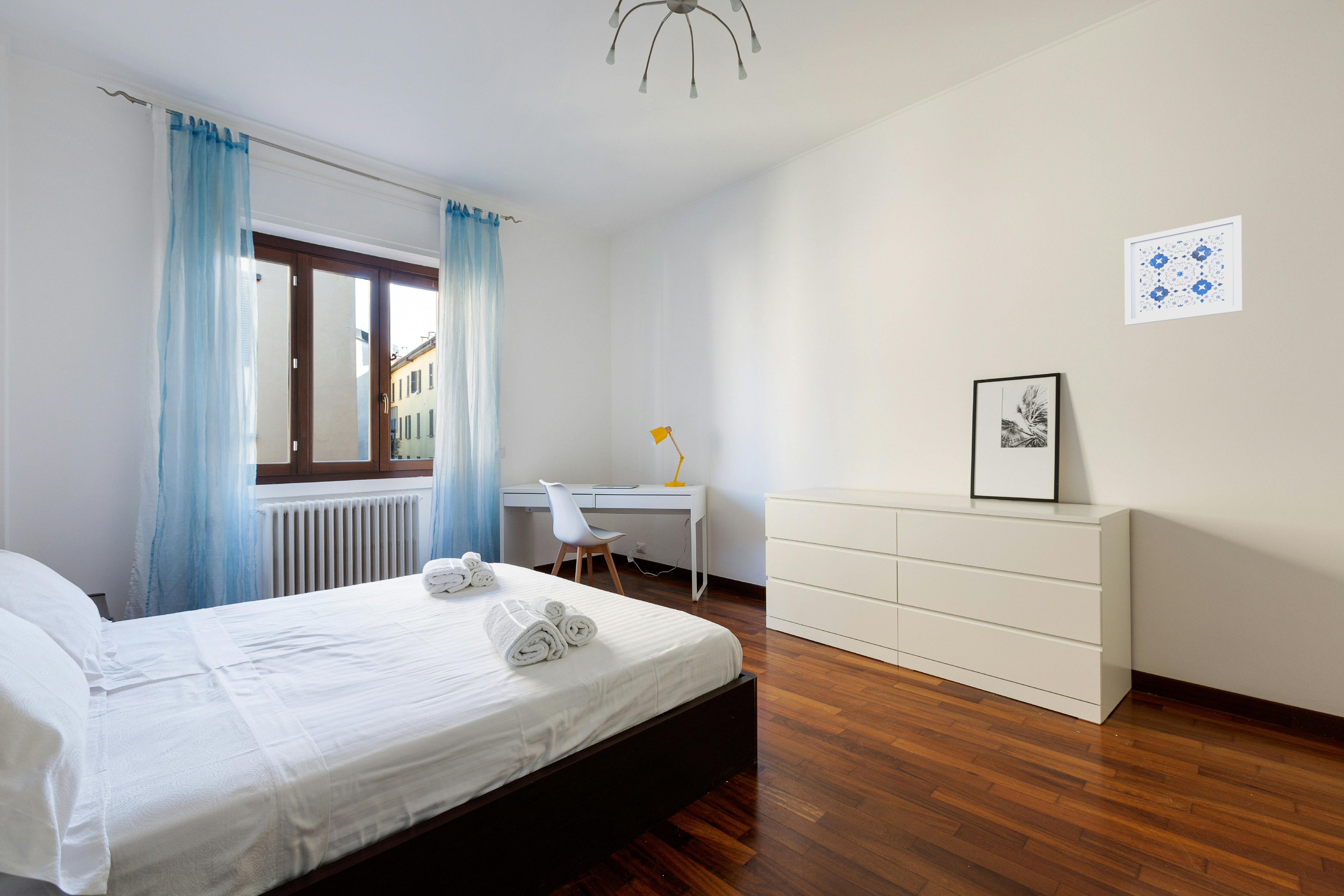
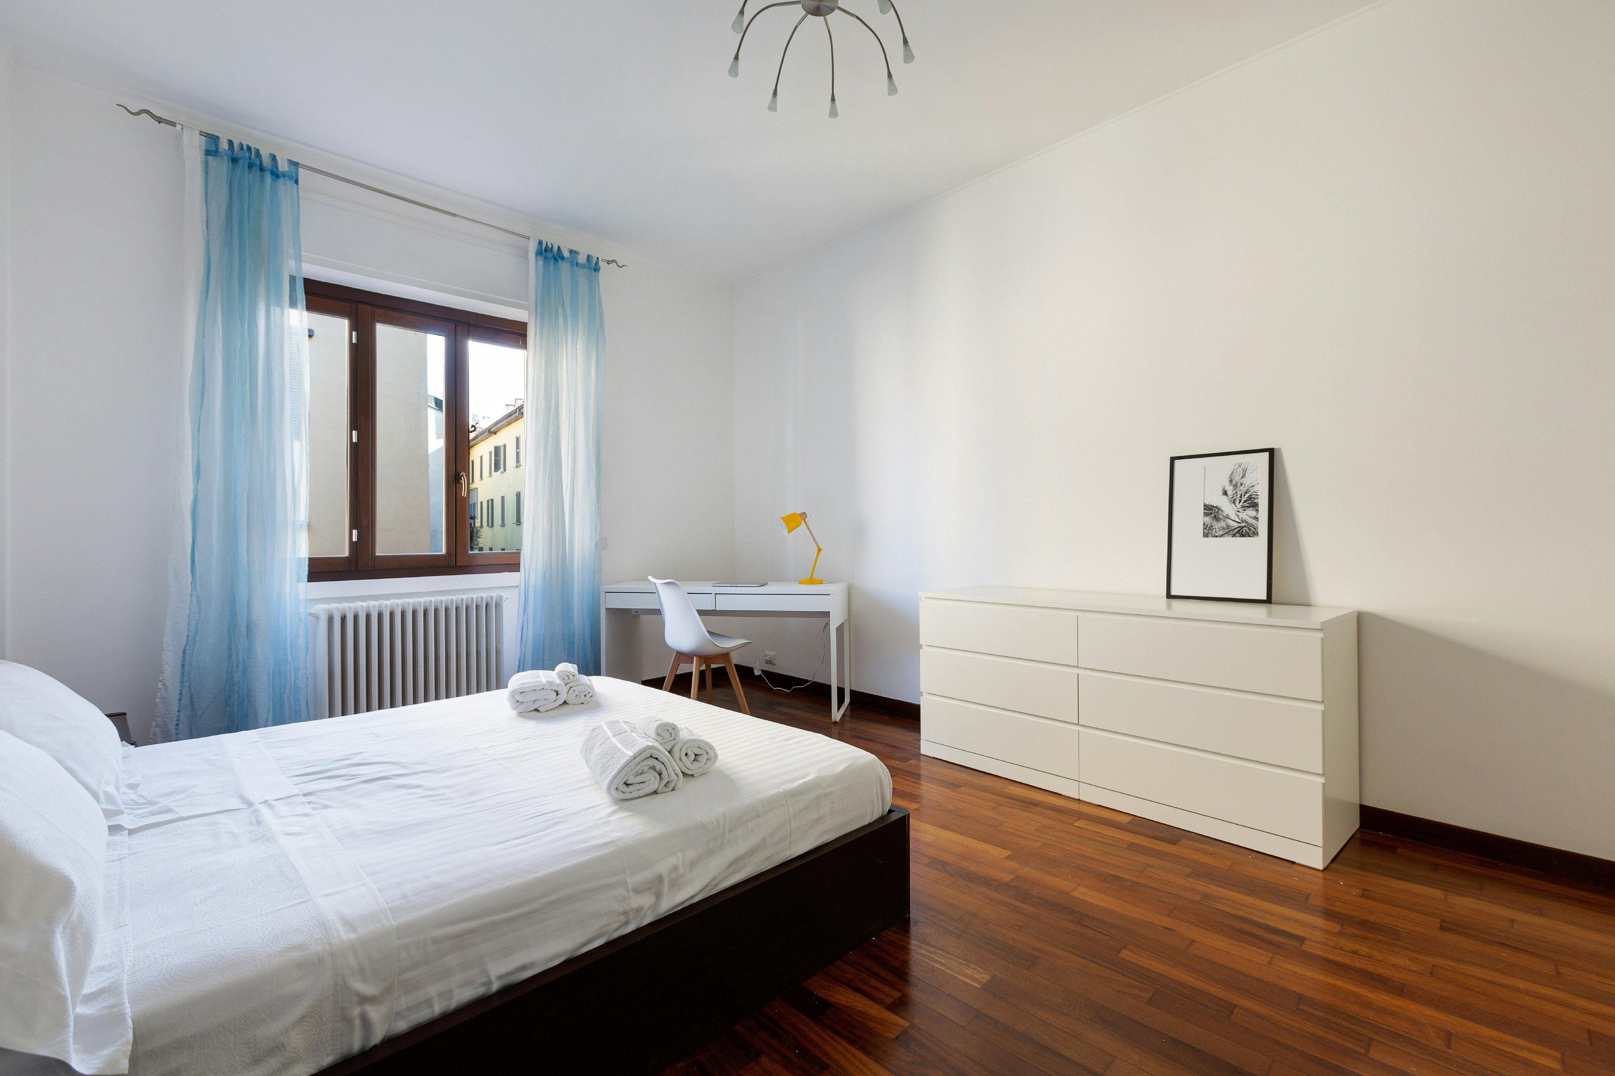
- wall art [1124,215,1243,326]
